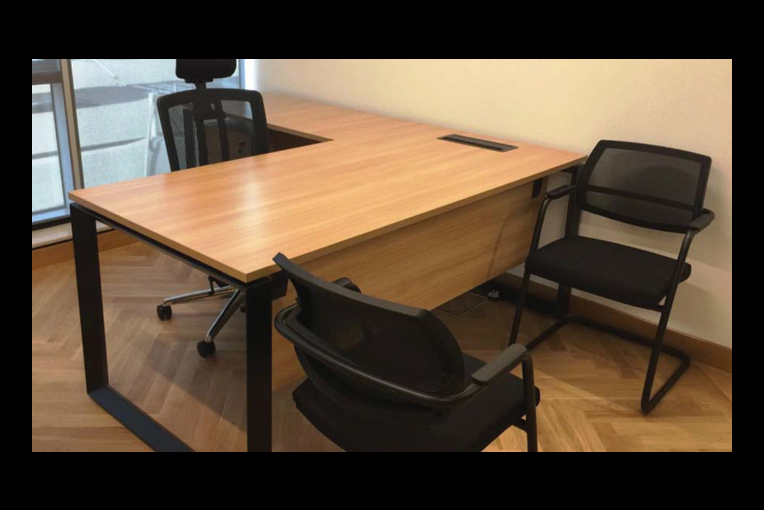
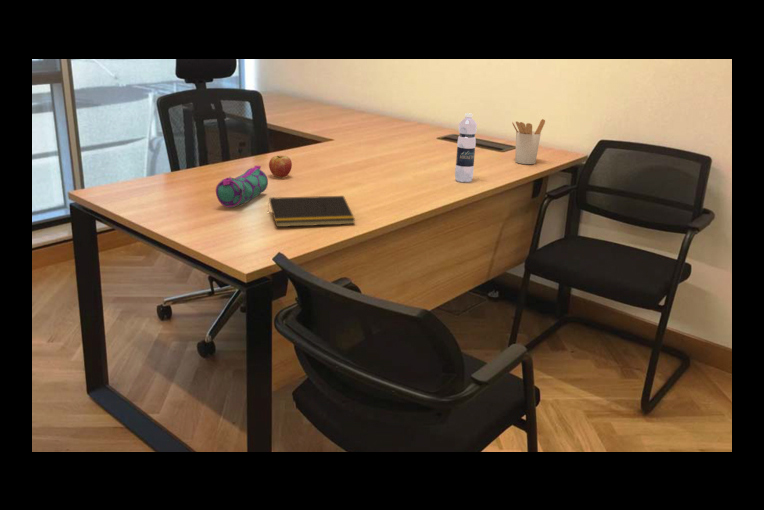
+ water bottle [454,112,478,183]
+ notepad [267,195,356,228]
+ fruit [268,154,293,178]
+ pencil case [215,165,269,209]
+ utensil holder [511,118,546,165]
